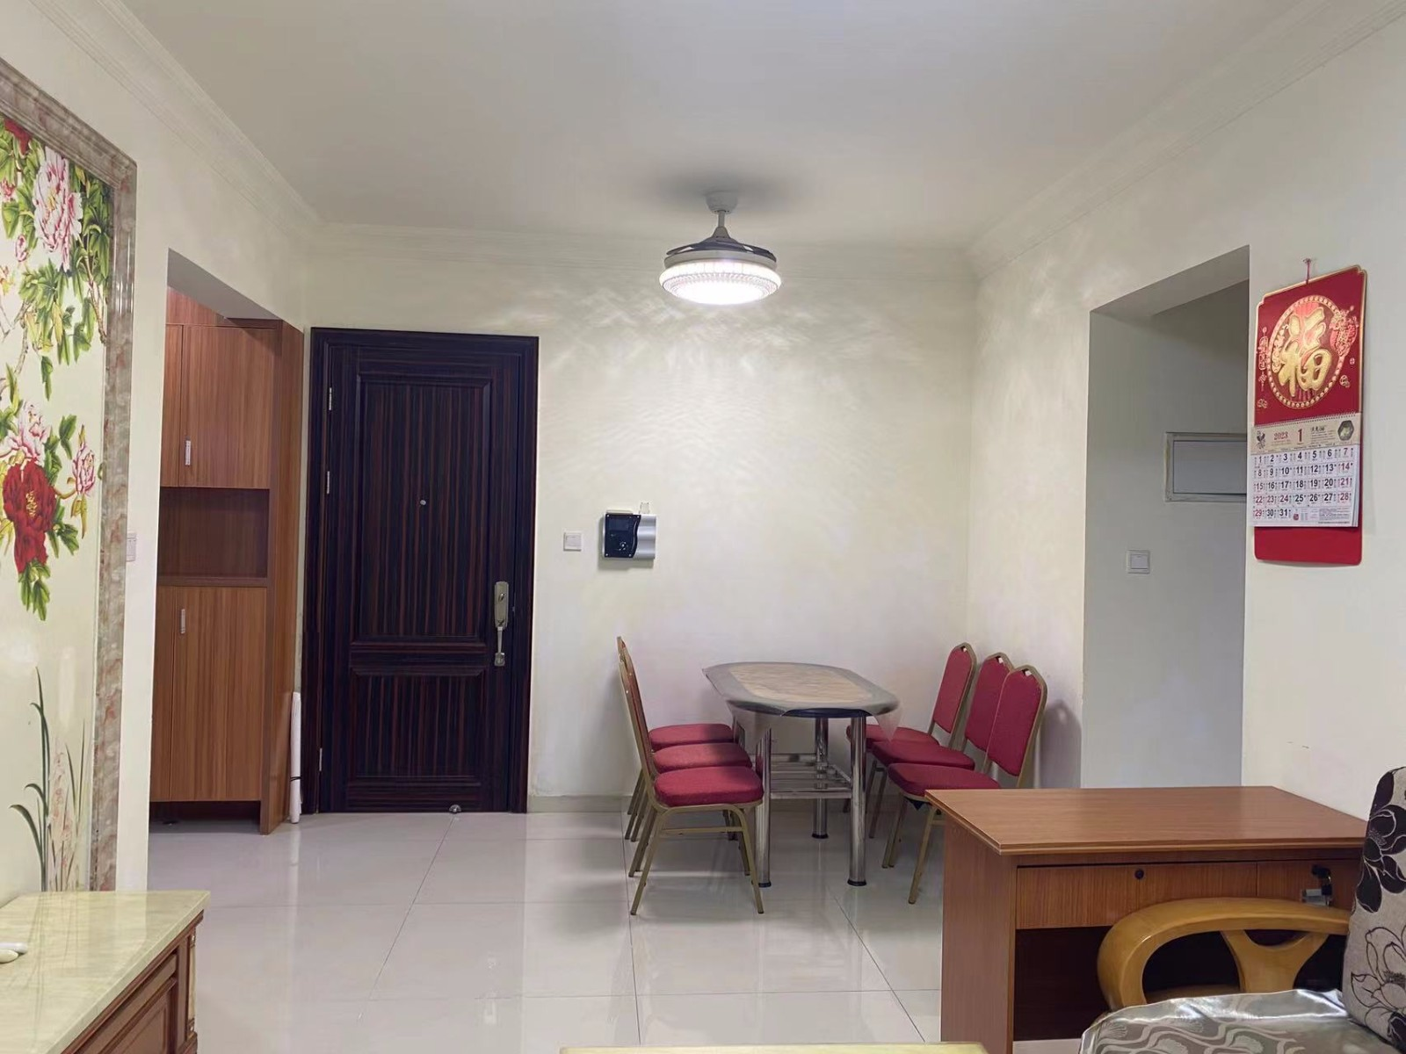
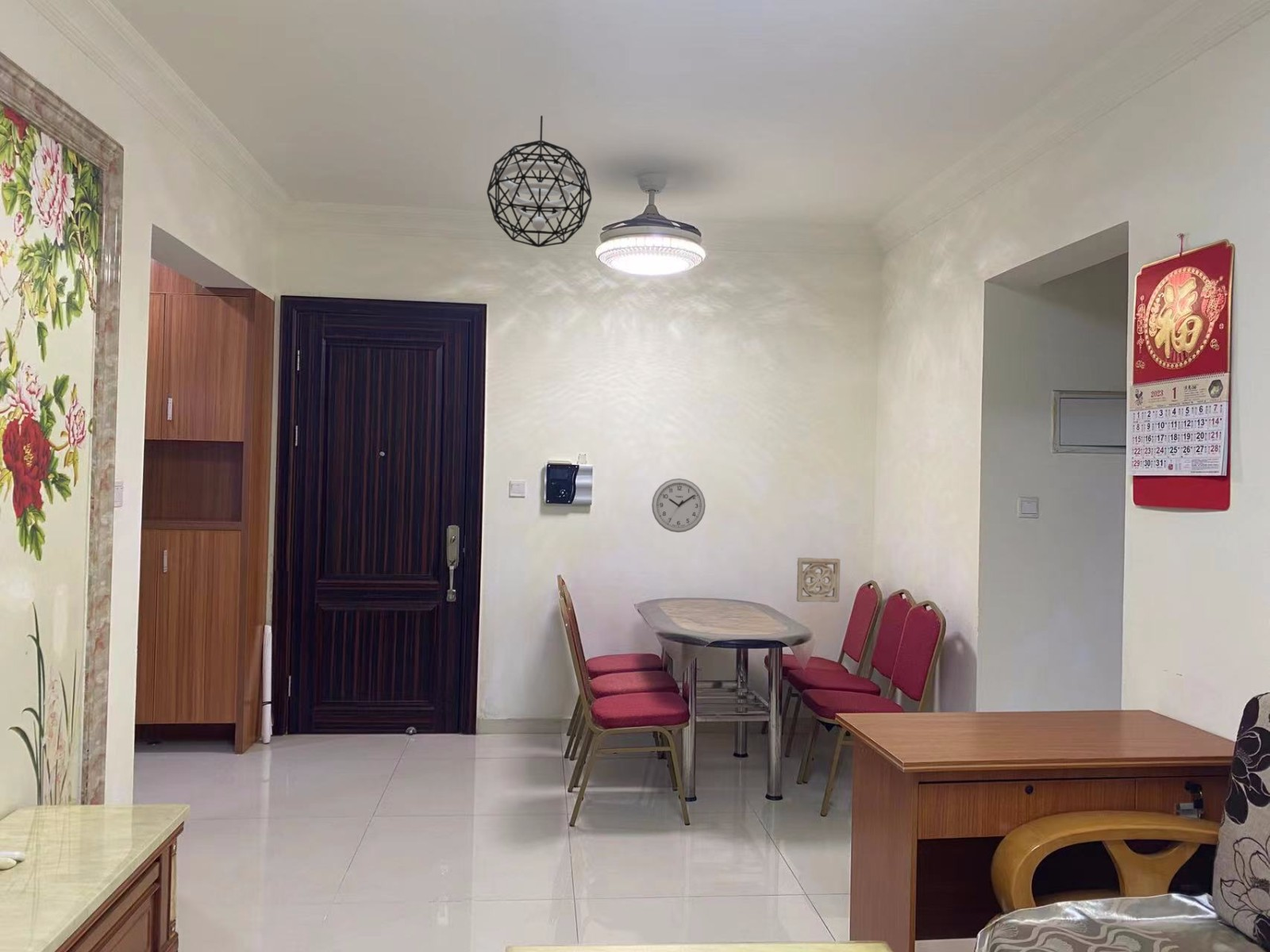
+ wall ornament [796,557,841,603]
+ pendant light [486,115,593,248]
+ wall clock [651,478,706,533]
